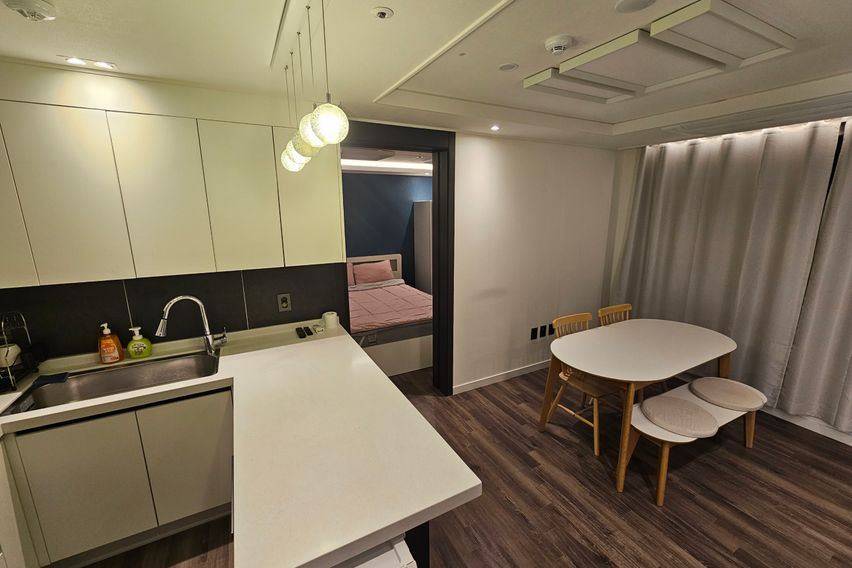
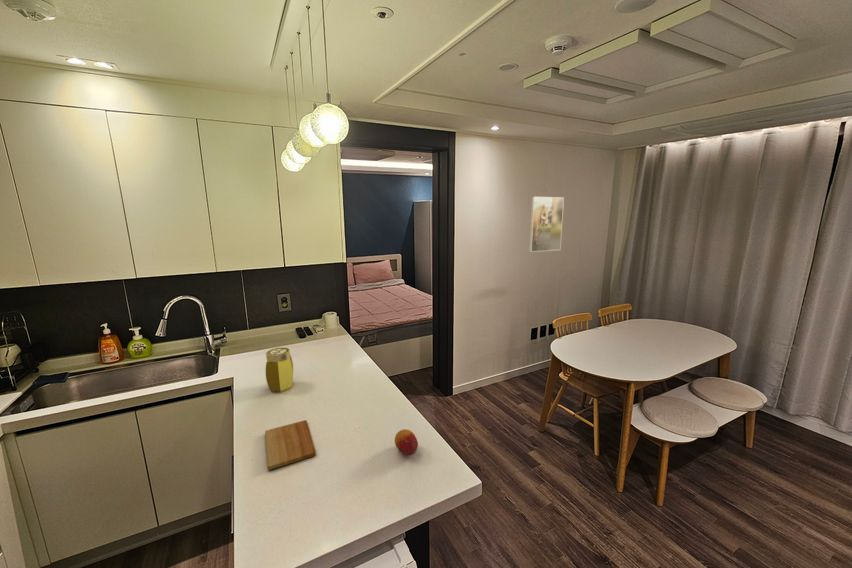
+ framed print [528,196,565,253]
+ jar [265,346,294,393]
+ cutting board [264,419,317,471]
+ fruit [394,428,419,456]
